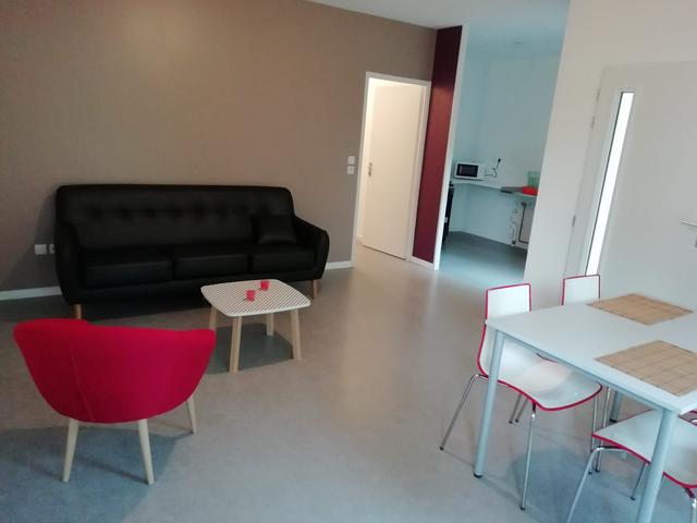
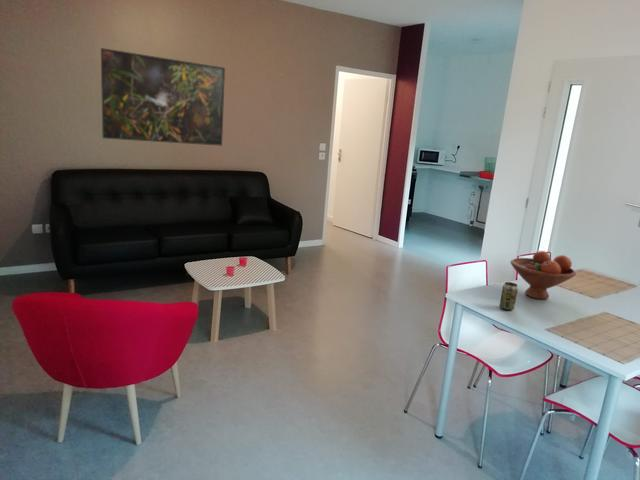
+ beverage can [499,281,519,311]
+ fruit bowl [510,250,577,300]
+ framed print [100,47,226,147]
